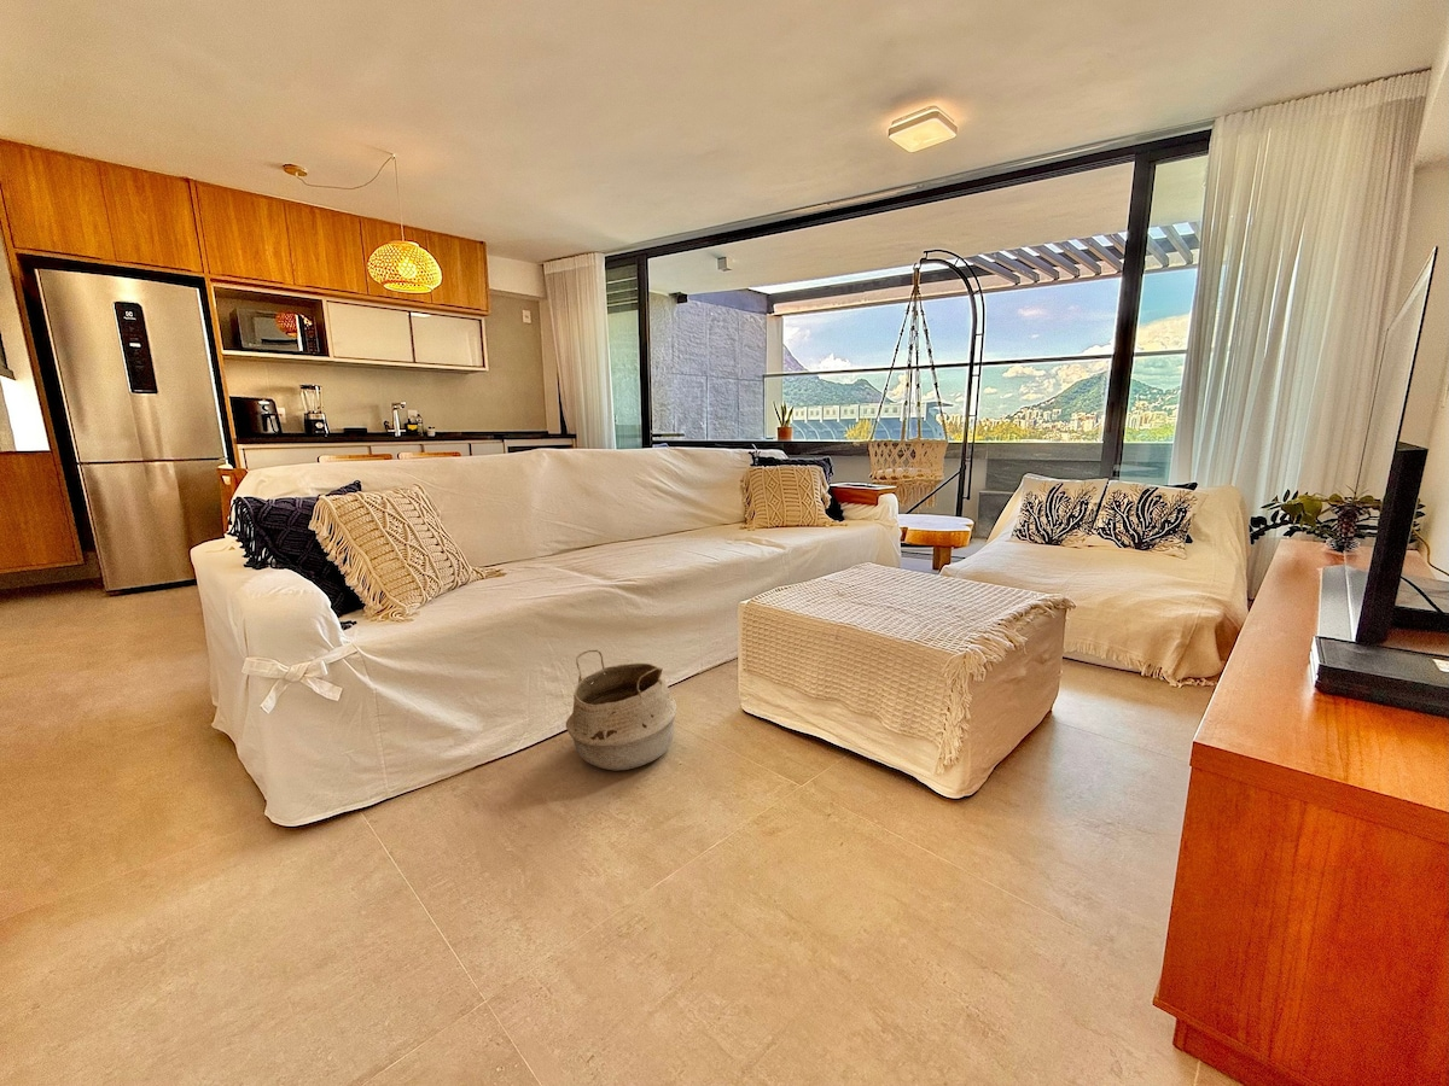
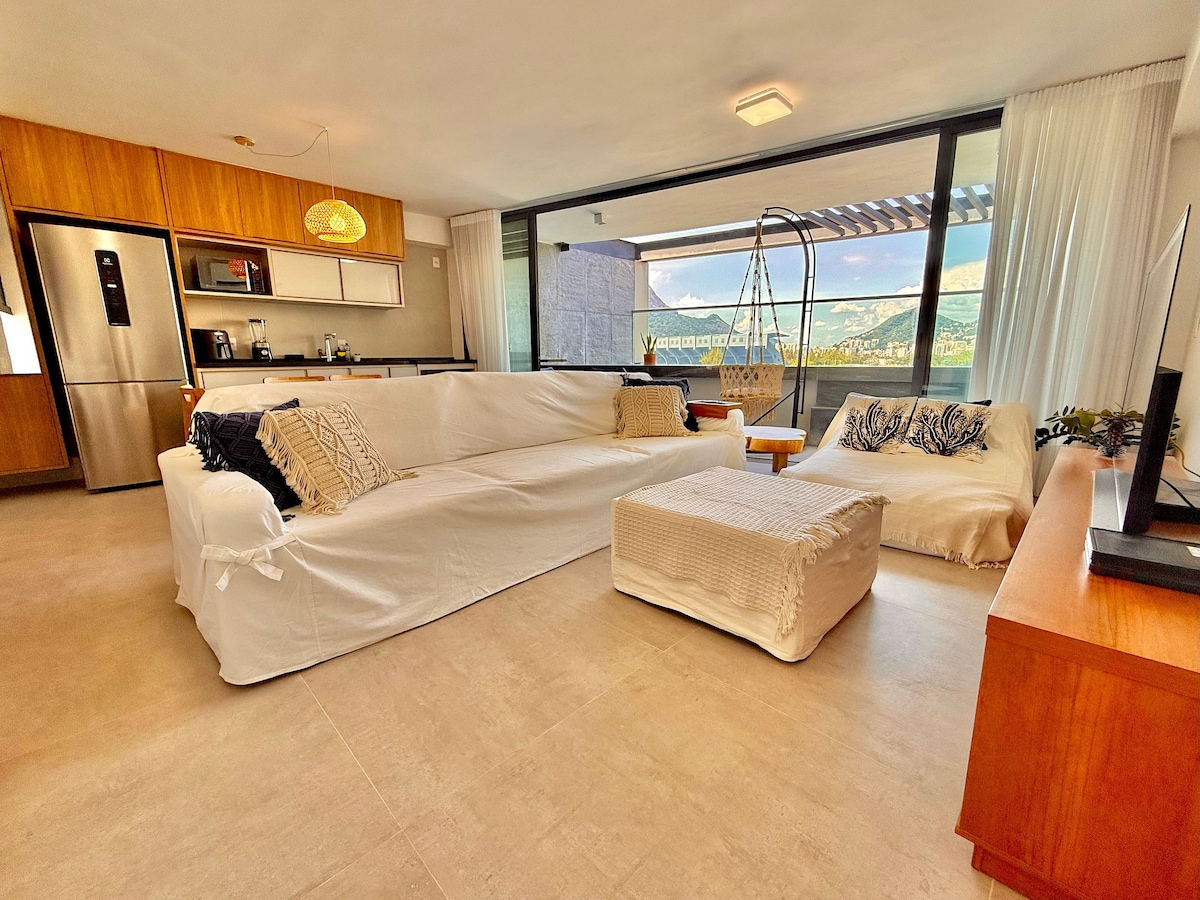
- woven basket [565,649,679,772]
